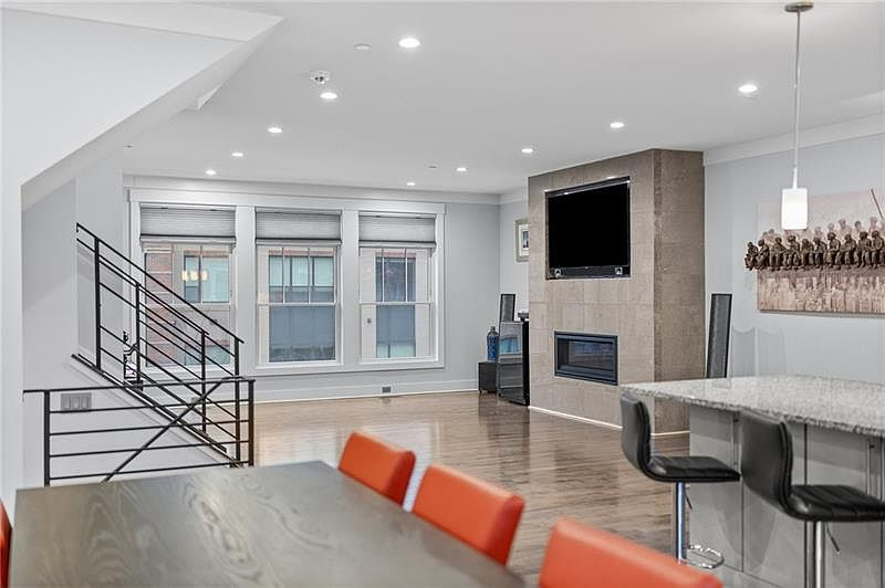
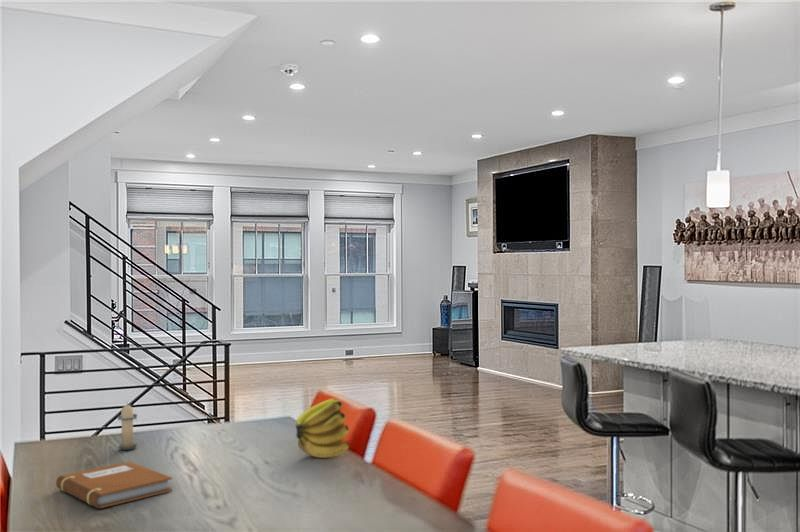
+ notebook [55,460,173,509]
+ candle [117,401,138,451]
+ banana [295,398,350,459]
